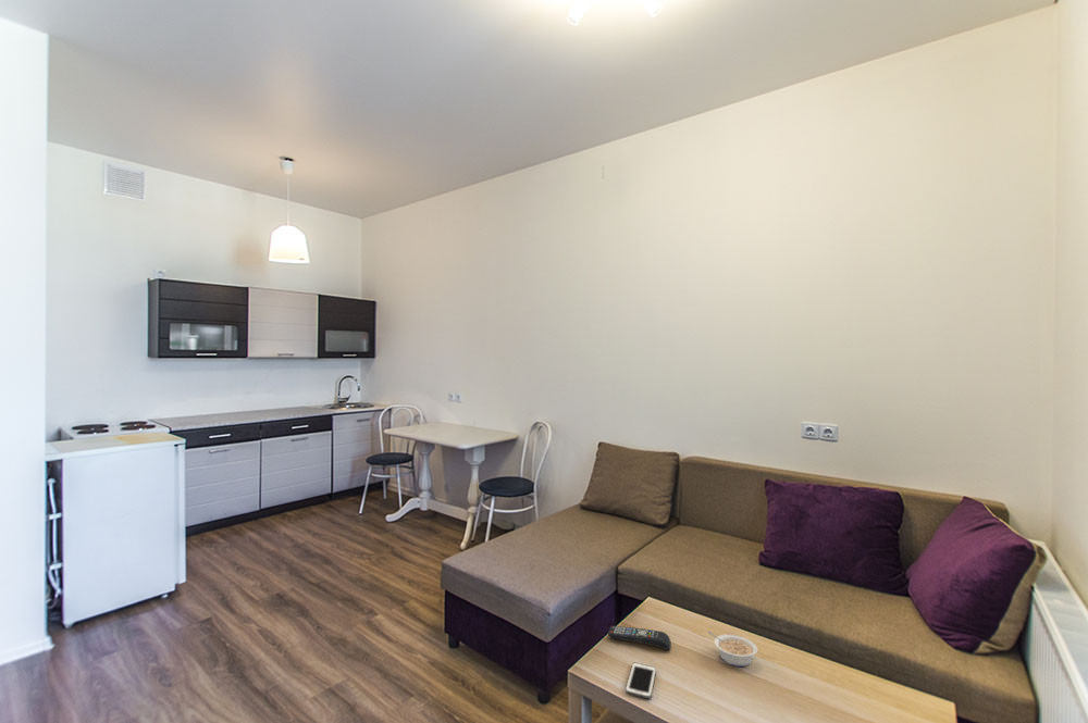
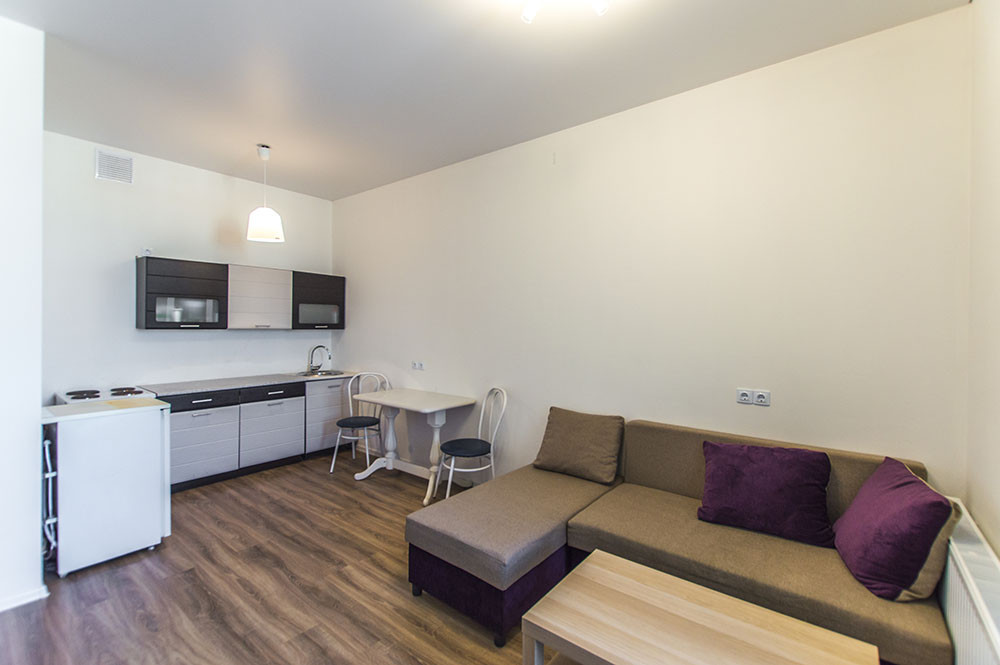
- remote control [607,625,672,651]
- legume [707,629,758,668]
- cell phone [625,662,657,700]
